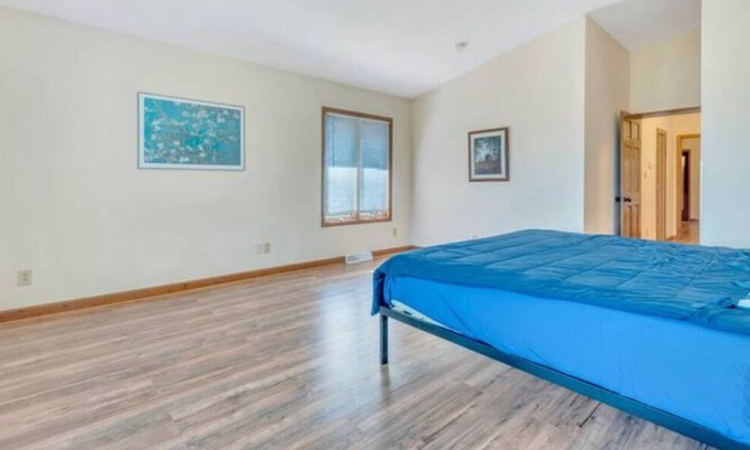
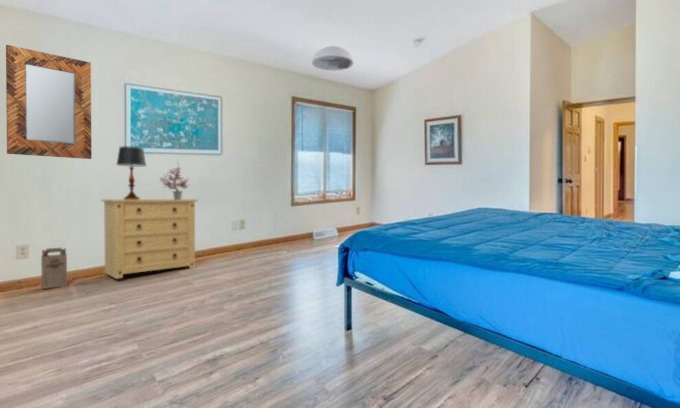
+ dresser [100,198,199,280]
+ table lamp [115,145,147,199]
+ home mirror [5,44,92,160]
+ potted plant [159,161,189,199]
+ ceiling light [311,45,354,71]
+ cardboard box [40,247,68,290]
